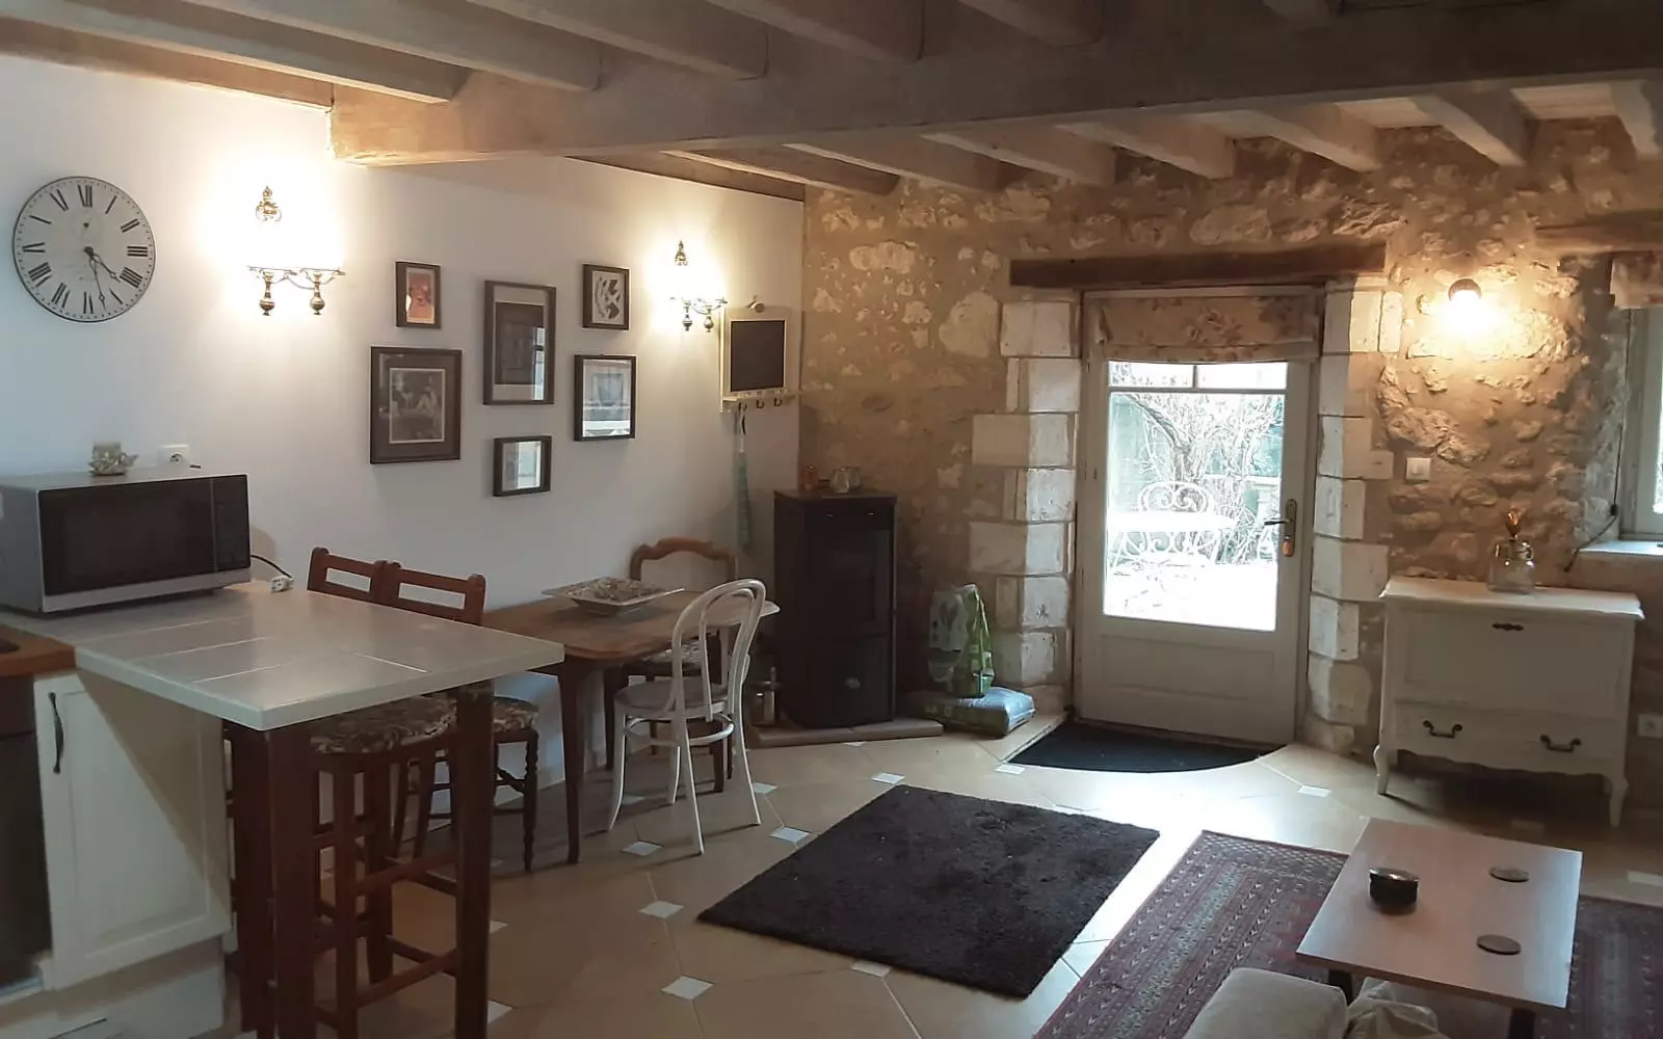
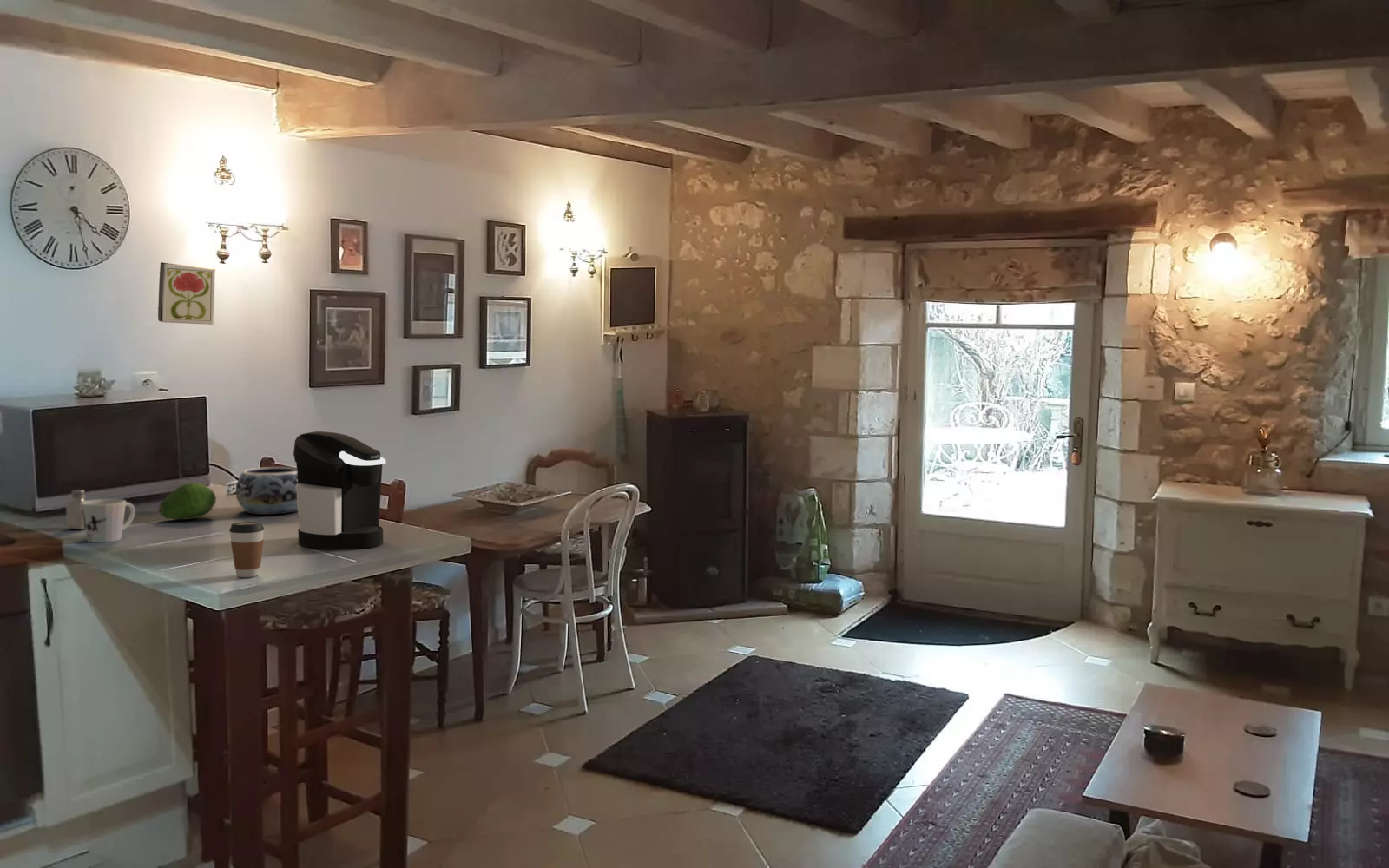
+ mug [80,498,136,543]
+ saltshaker [65,489,88,530]
+ coffee cup [228,521,265,578]
+ decorative tile [157,261,216,325]
+ coffee maker [293,431,386,549]
+ fruit [158,482,217,520]
+ decorative bowl [235,466,298,516]
